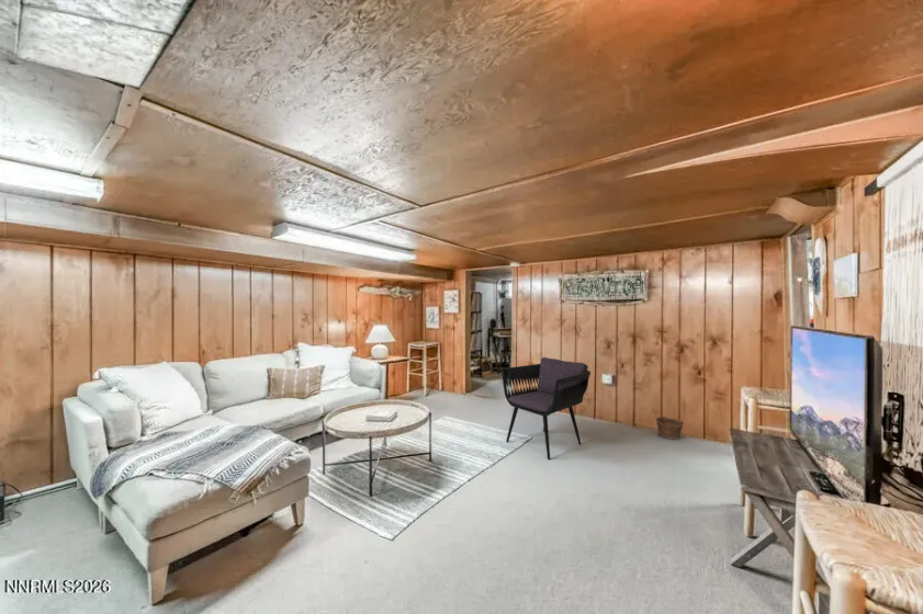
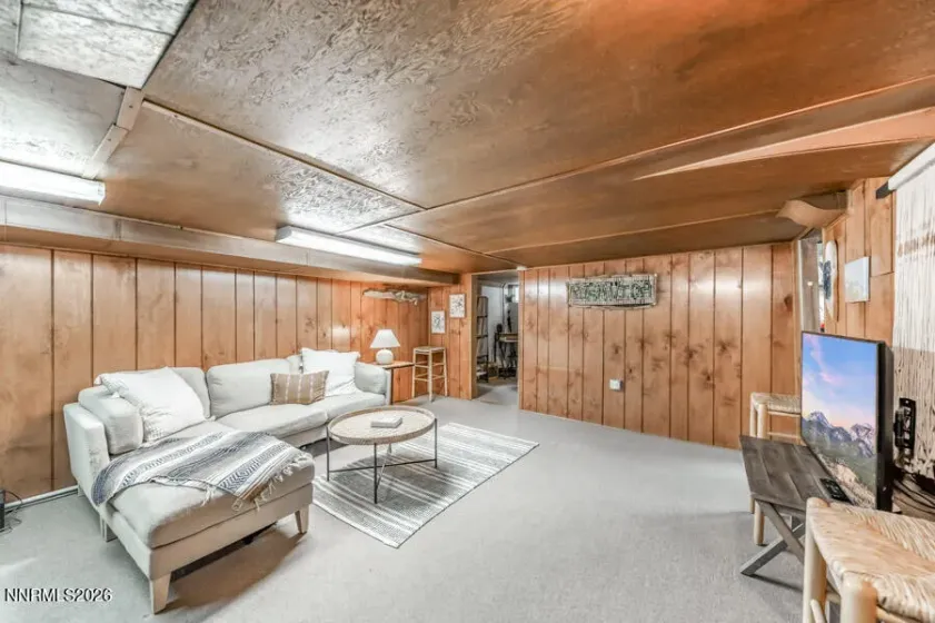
- armchair [500,356,592,461]
- clay pot [655,416,685,441]
